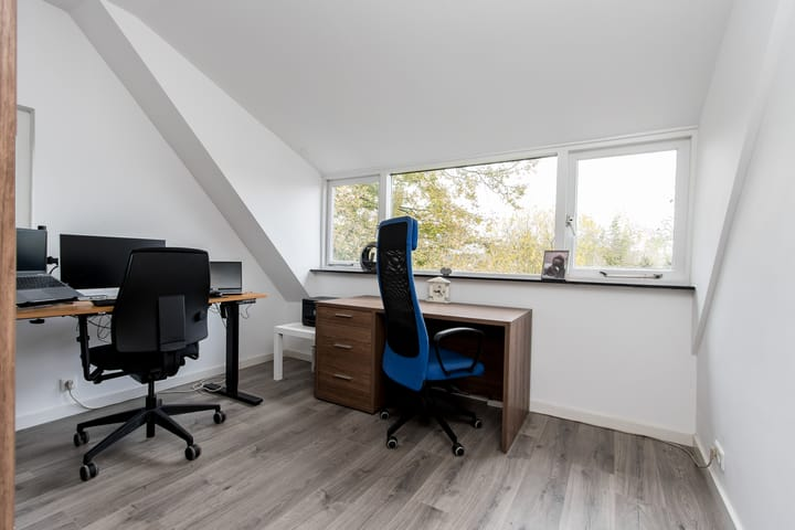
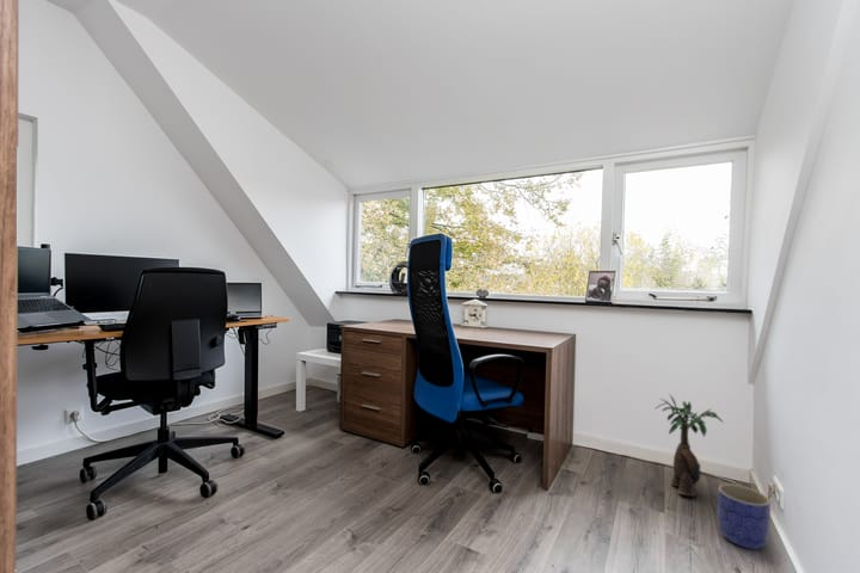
+ planter [715,482,772,550]
+ decorative plant [653,394,724,498]
